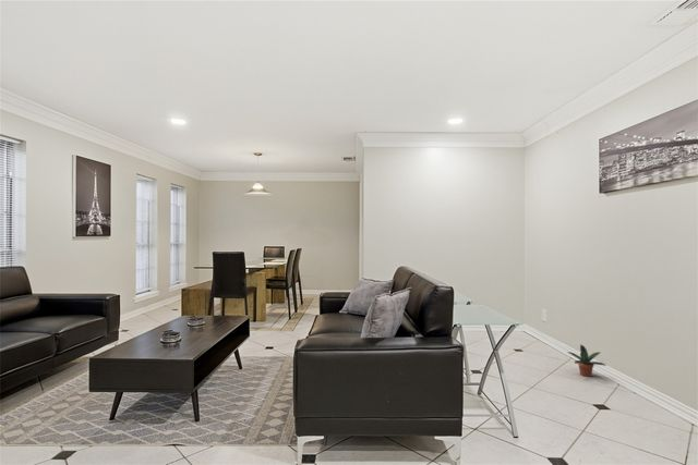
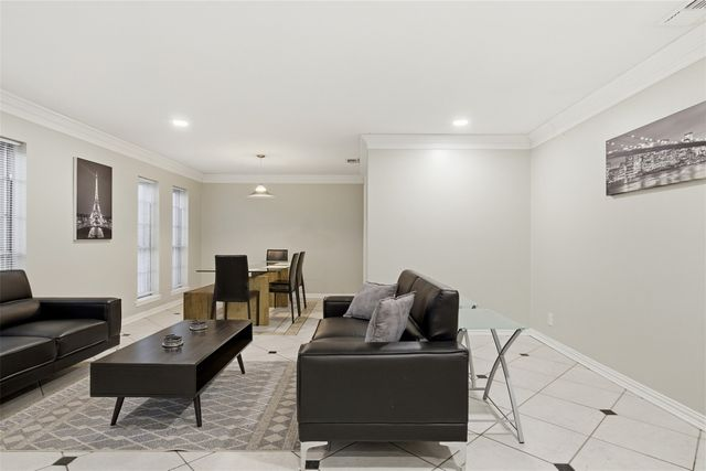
- potted plant [566,344,607,378]
